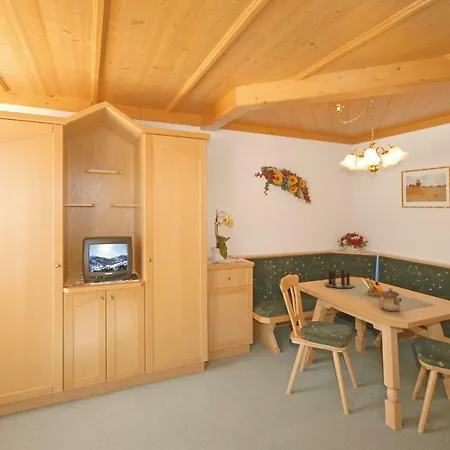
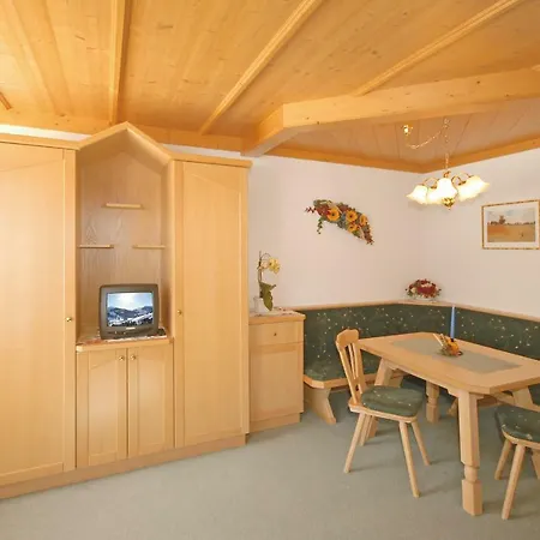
- teapot [378,287,403,312]
- candle [324,267,356,289]
